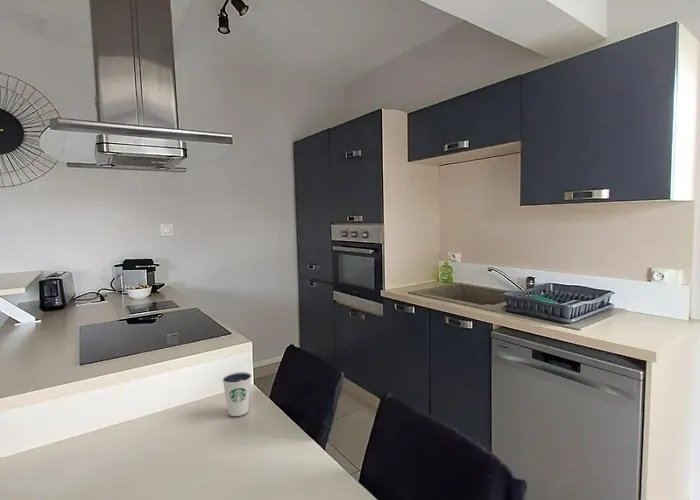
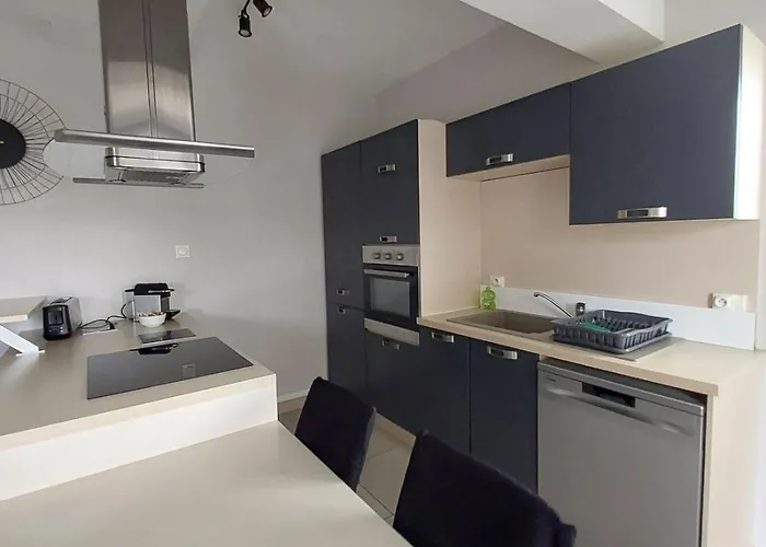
- dixie cup [221,371,253,417]
